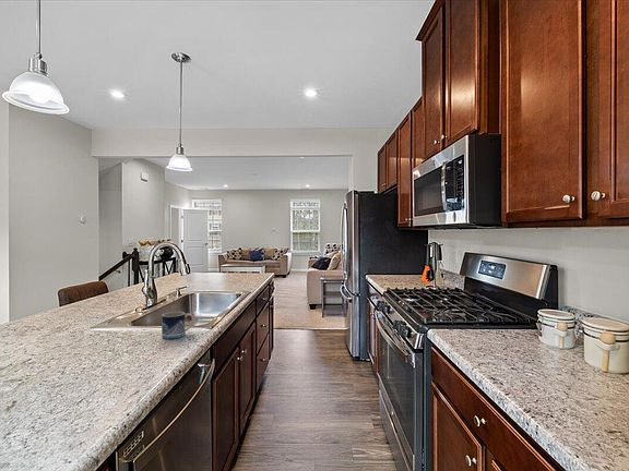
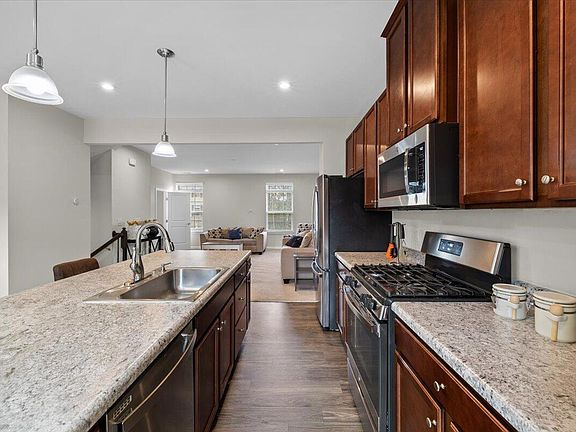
- mug [161,311,195,340]
